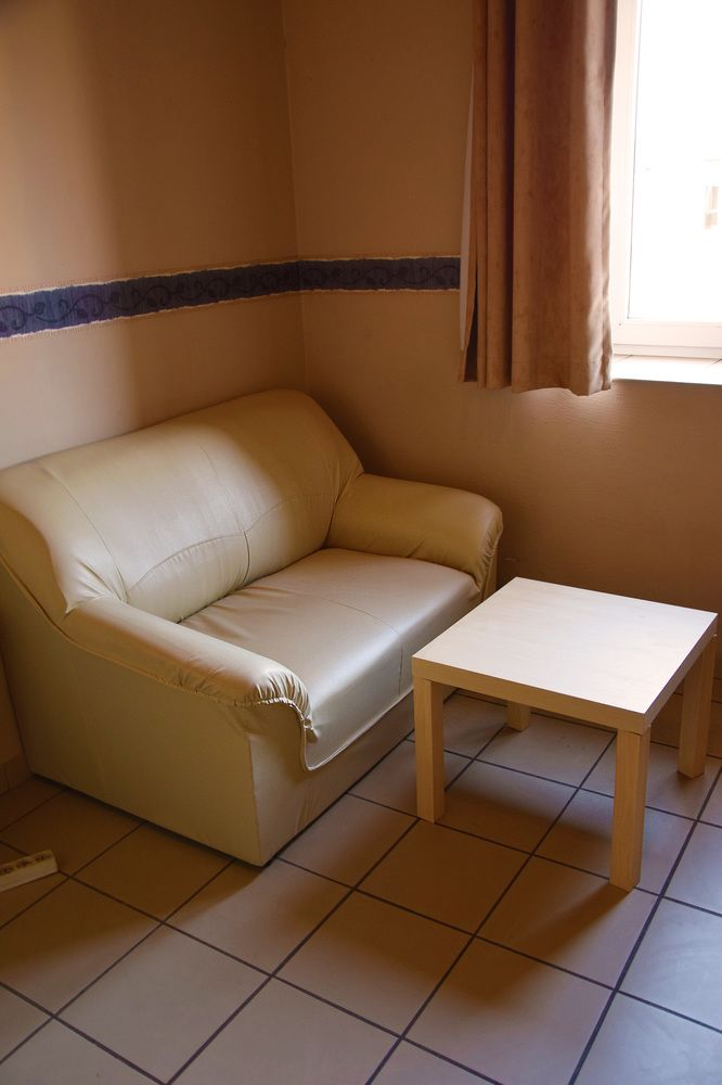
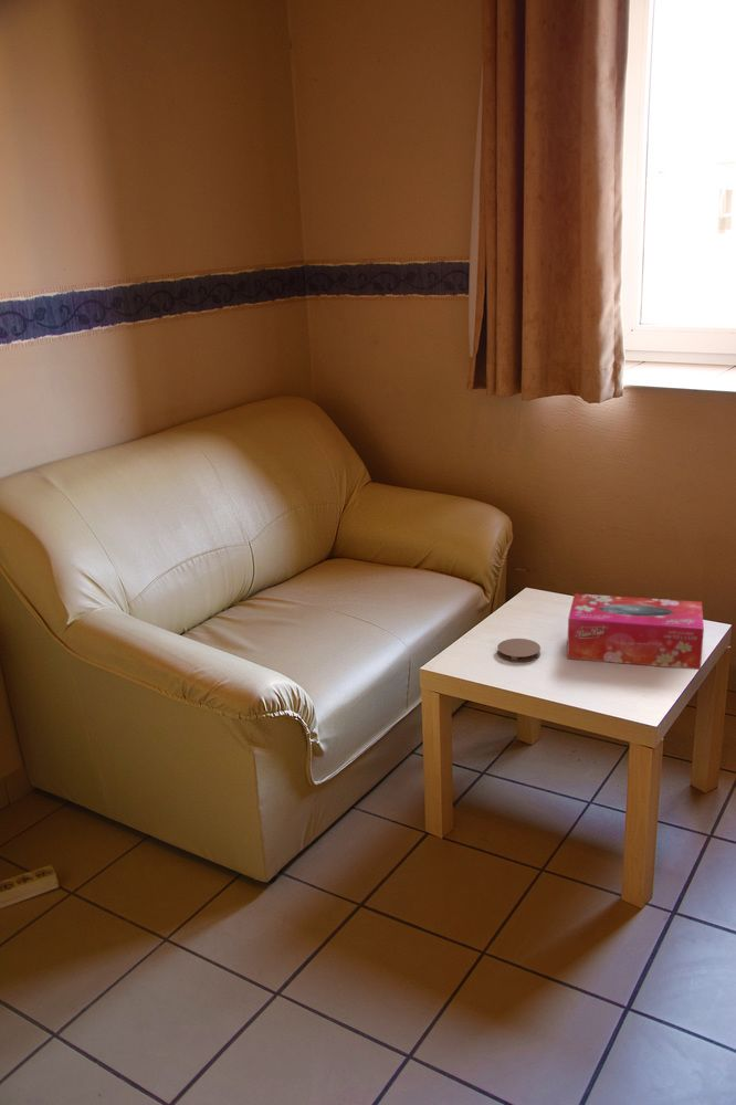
+ coaster [496,638,542,663]
+ tissue box [566,592,705,671]
